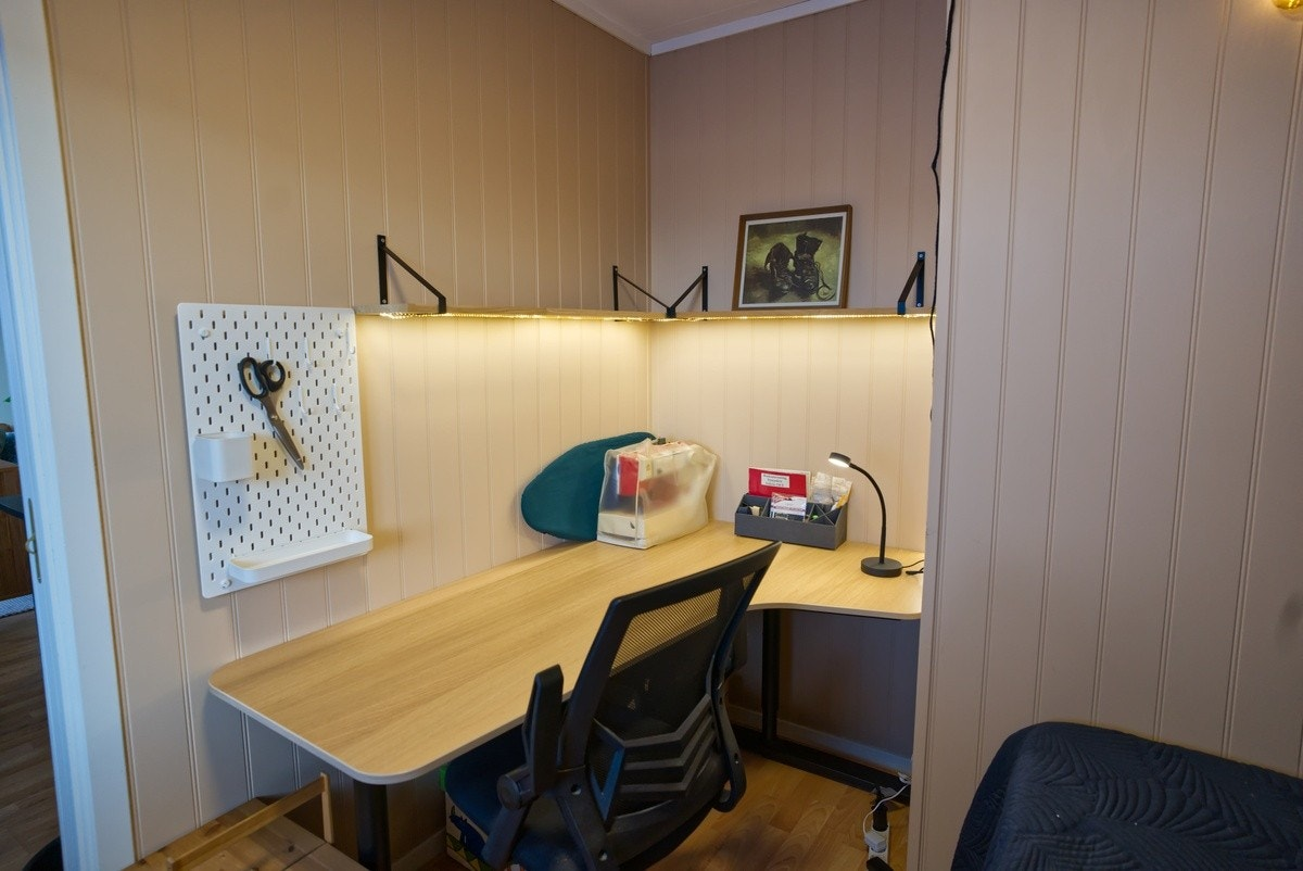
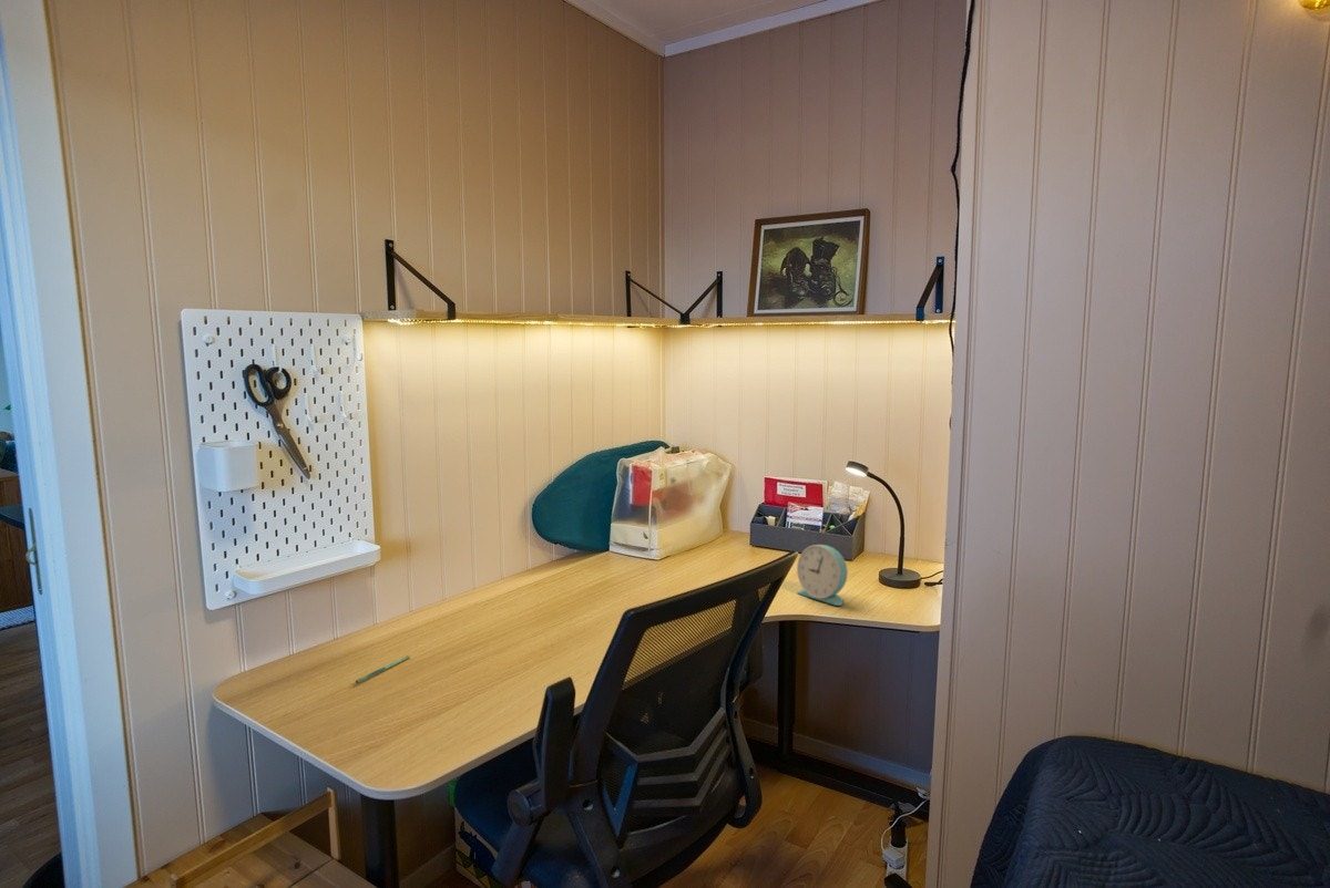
+ pen [355,654,411,684]
+ alarm clock [796,544,849,607]
